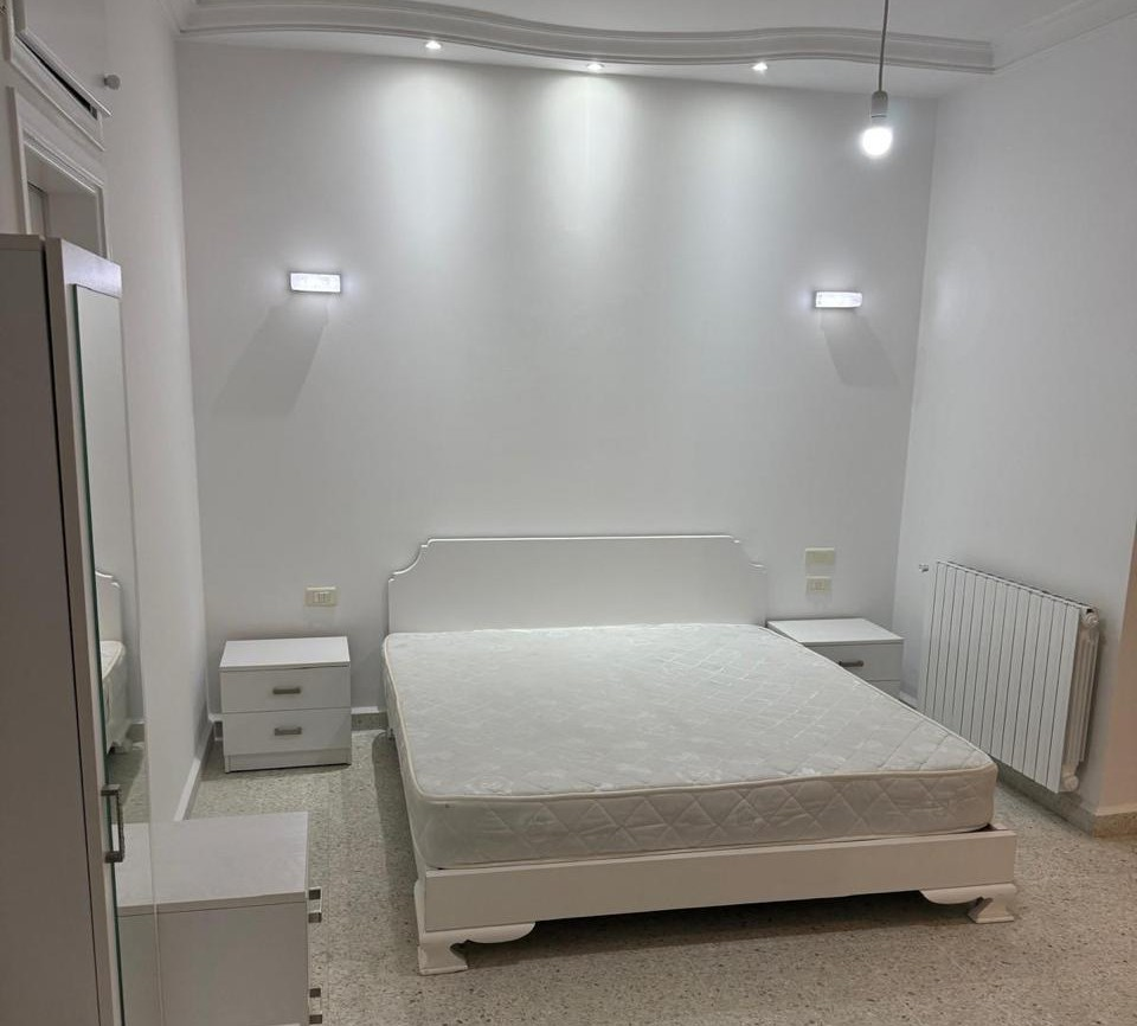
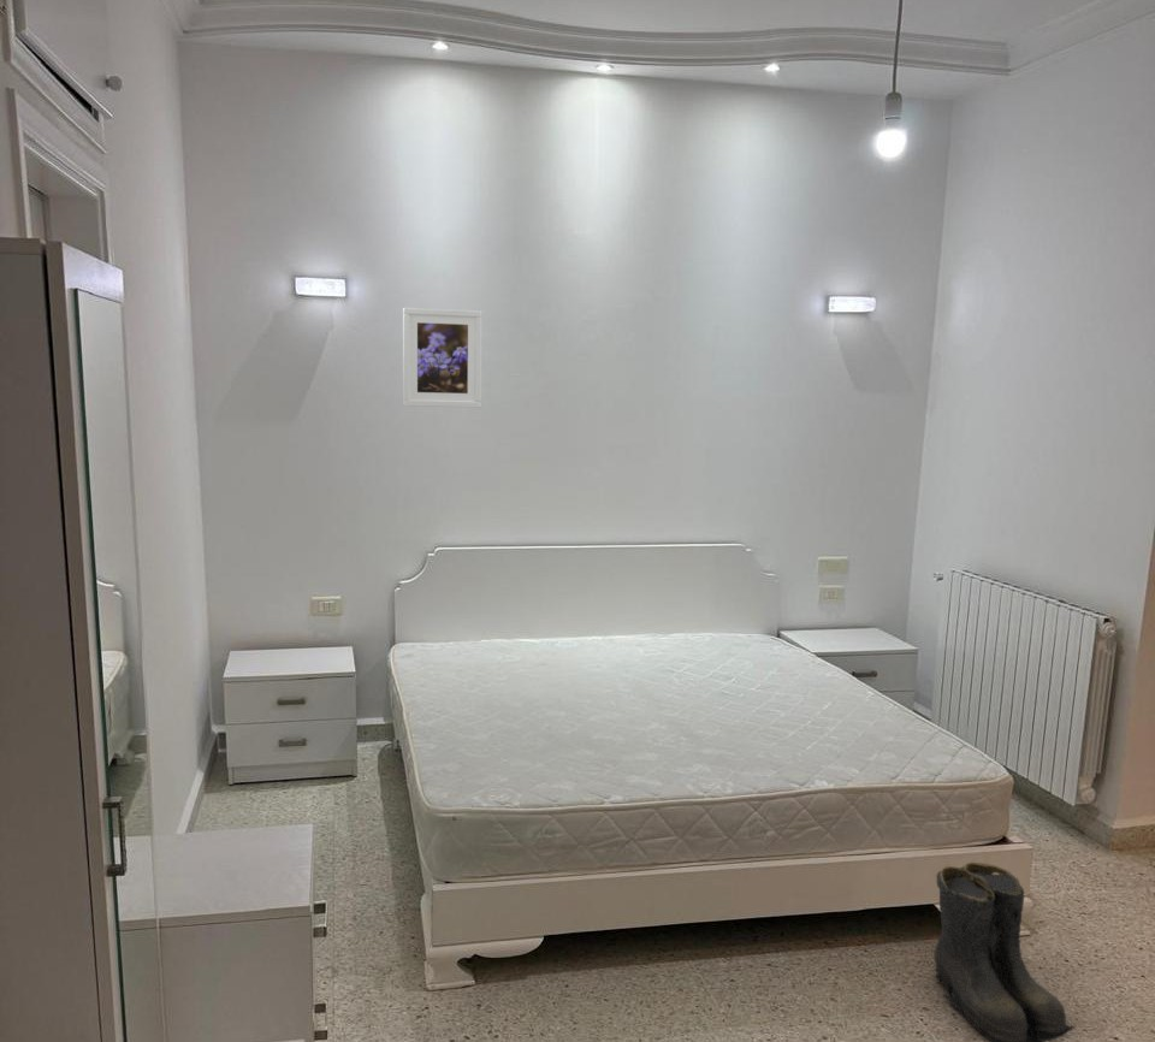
+ boots [932,860,1078,1042]
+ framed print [402,307,484,409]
